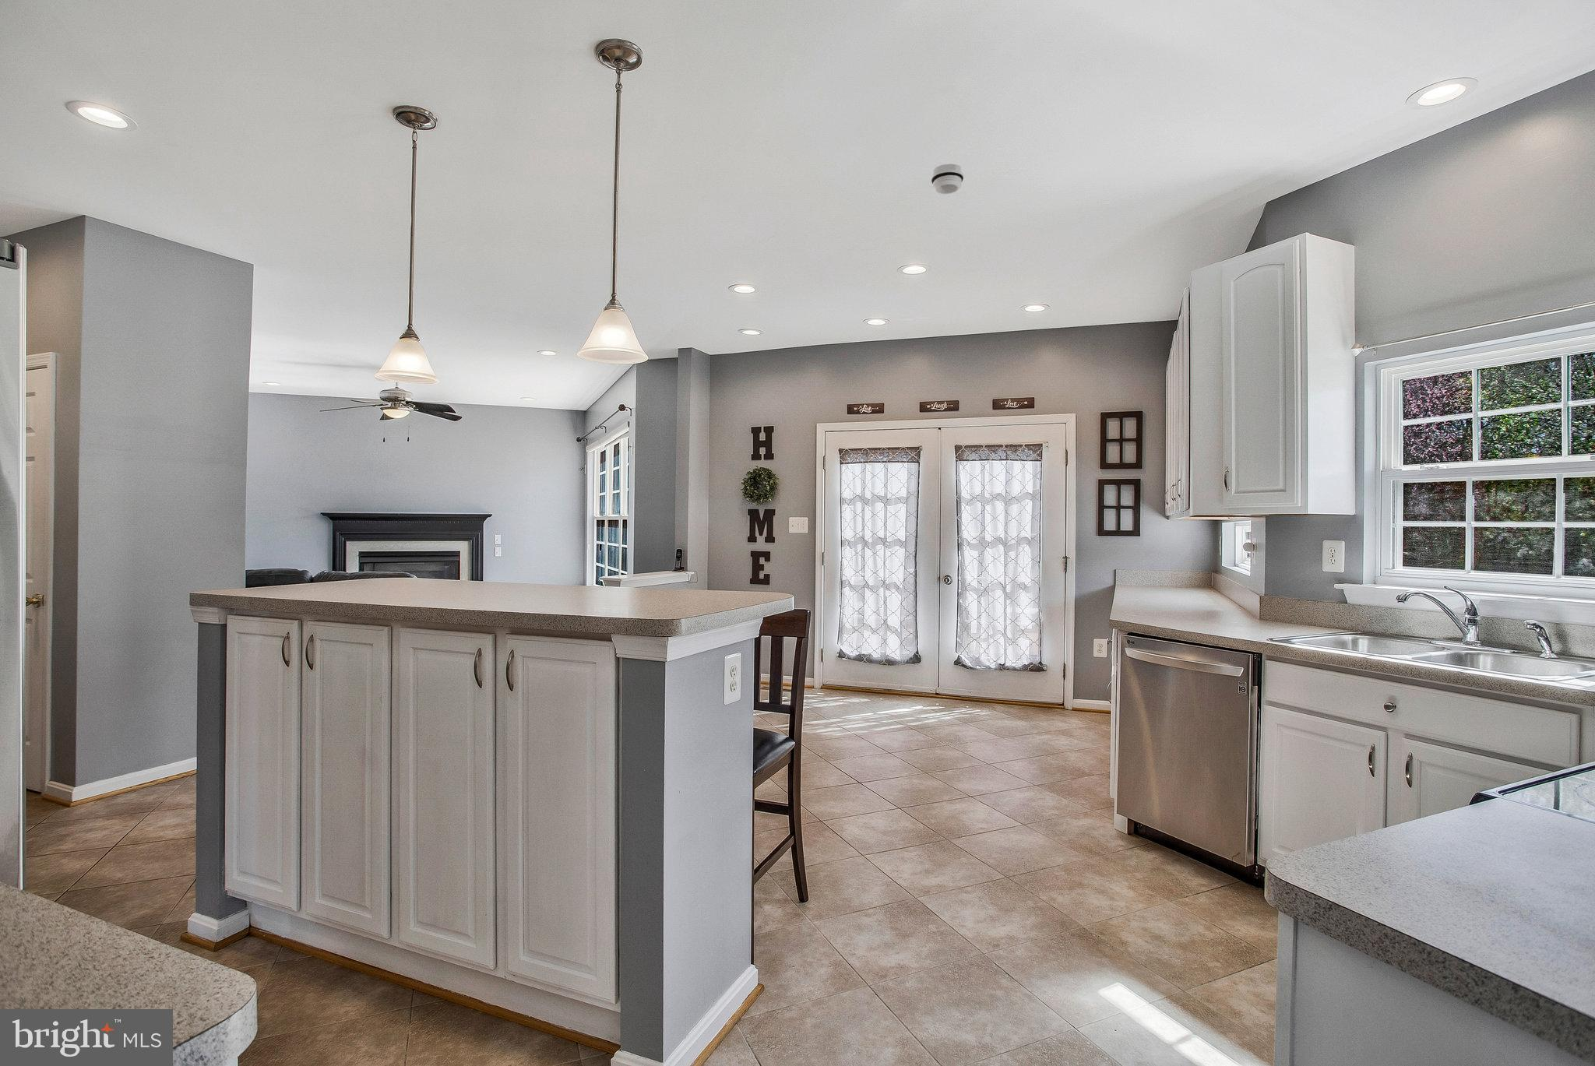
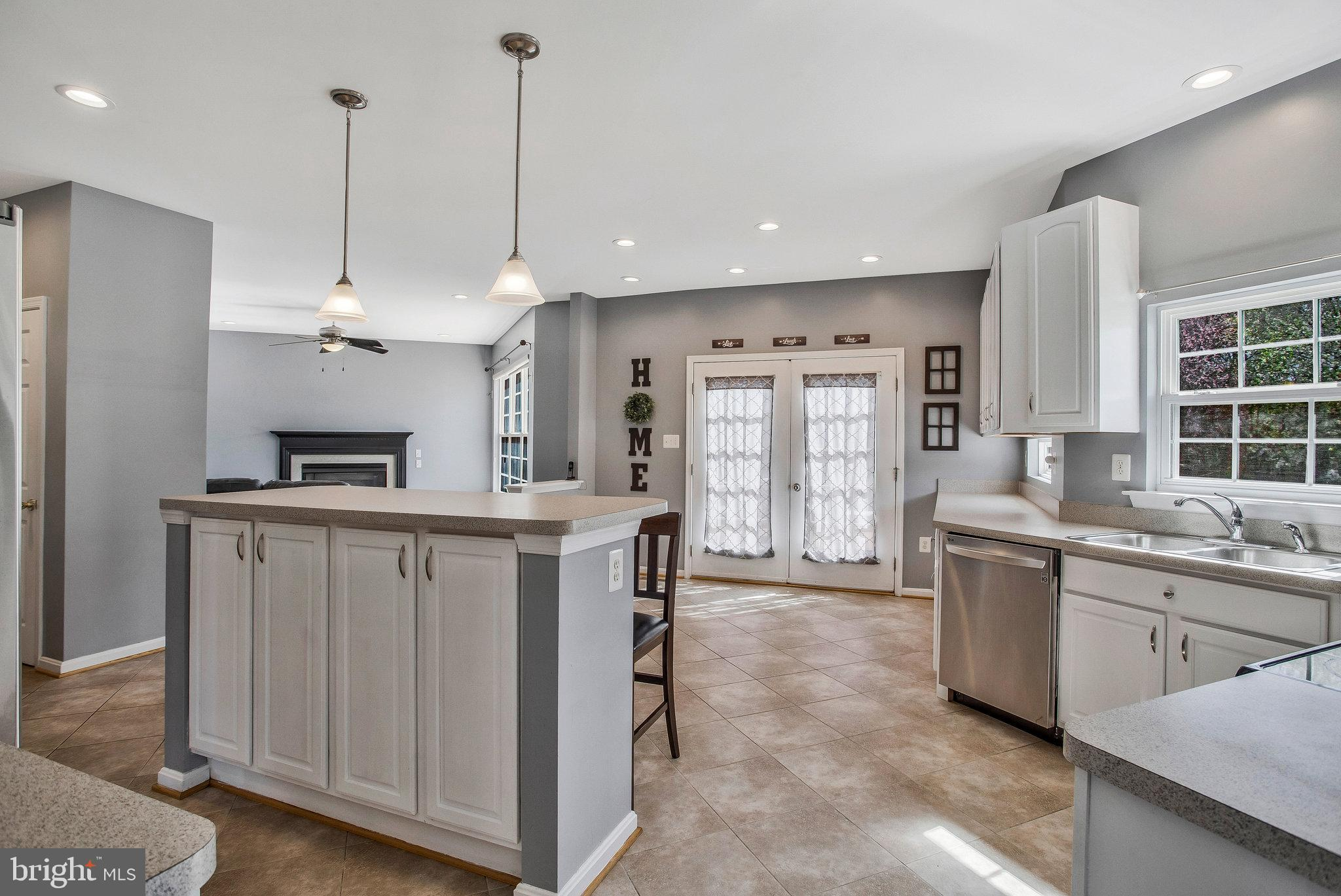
- smoke detector [930,163,965,195]
